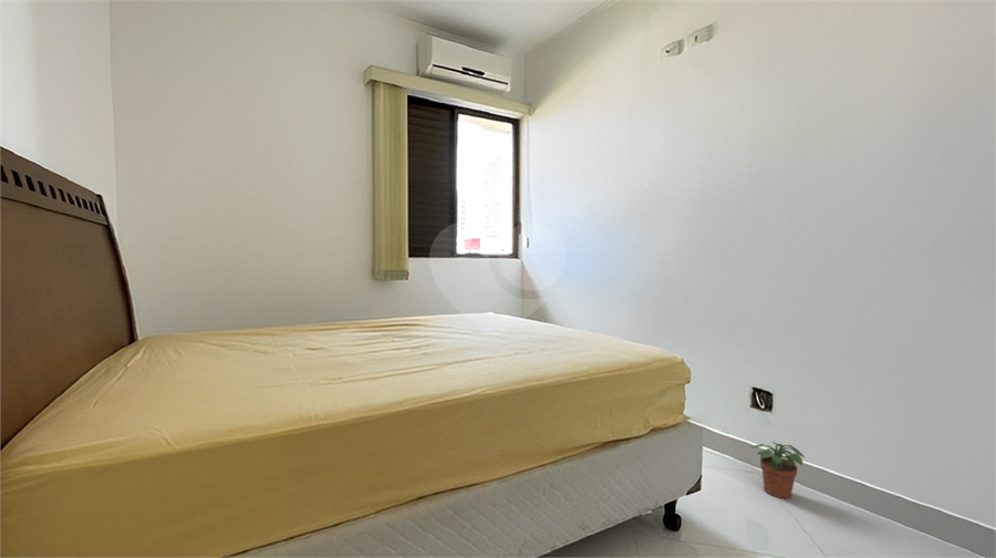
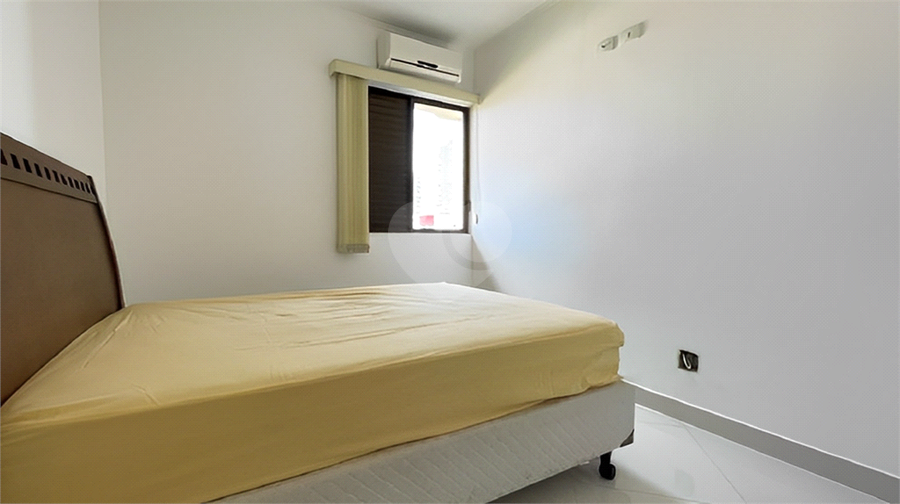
- potted plant [750,441,806,499]
